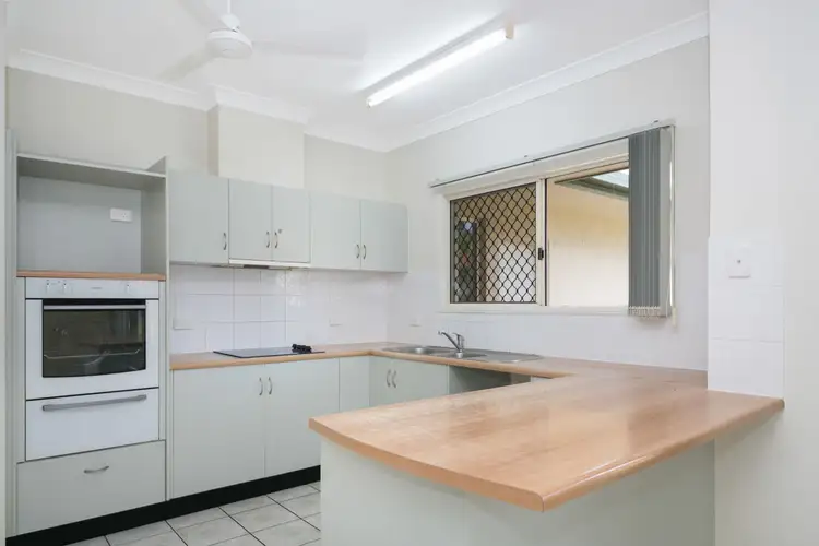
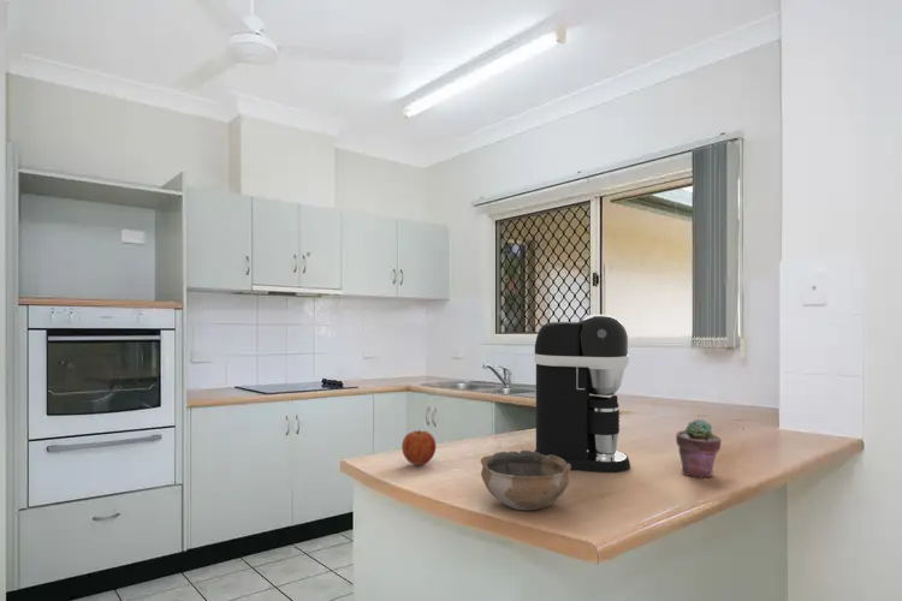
+ apple [400,429,437,466]
+ coffee maker [533,314,631,474]
+ potted succulent [675,418,723,478]
+ bowl [480,450,571,512]
